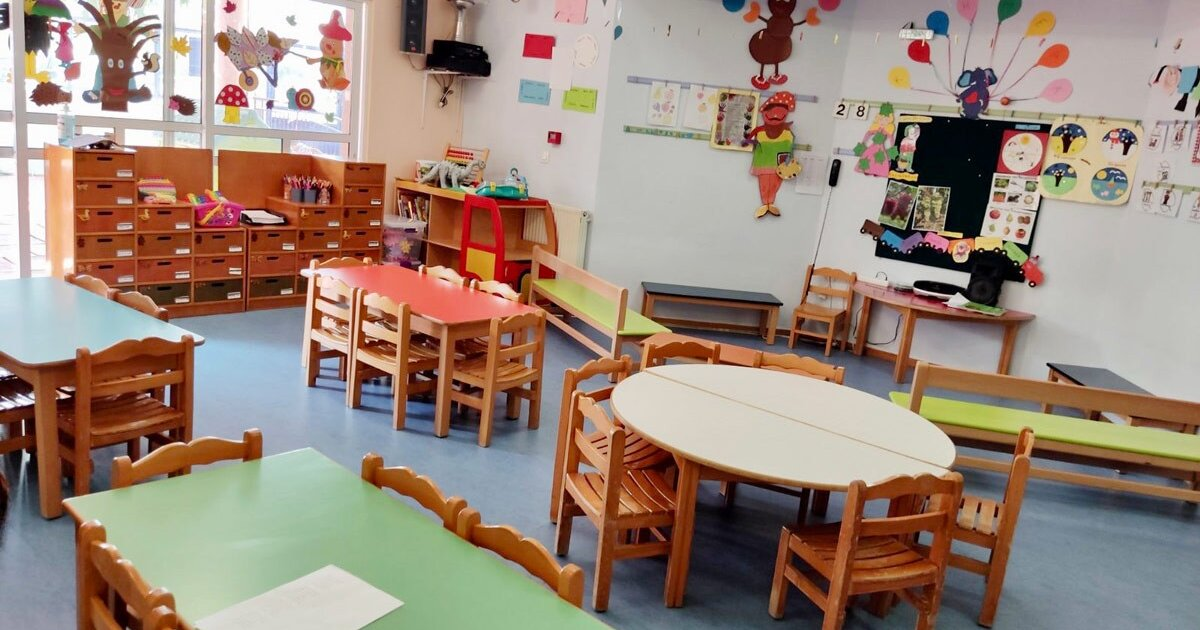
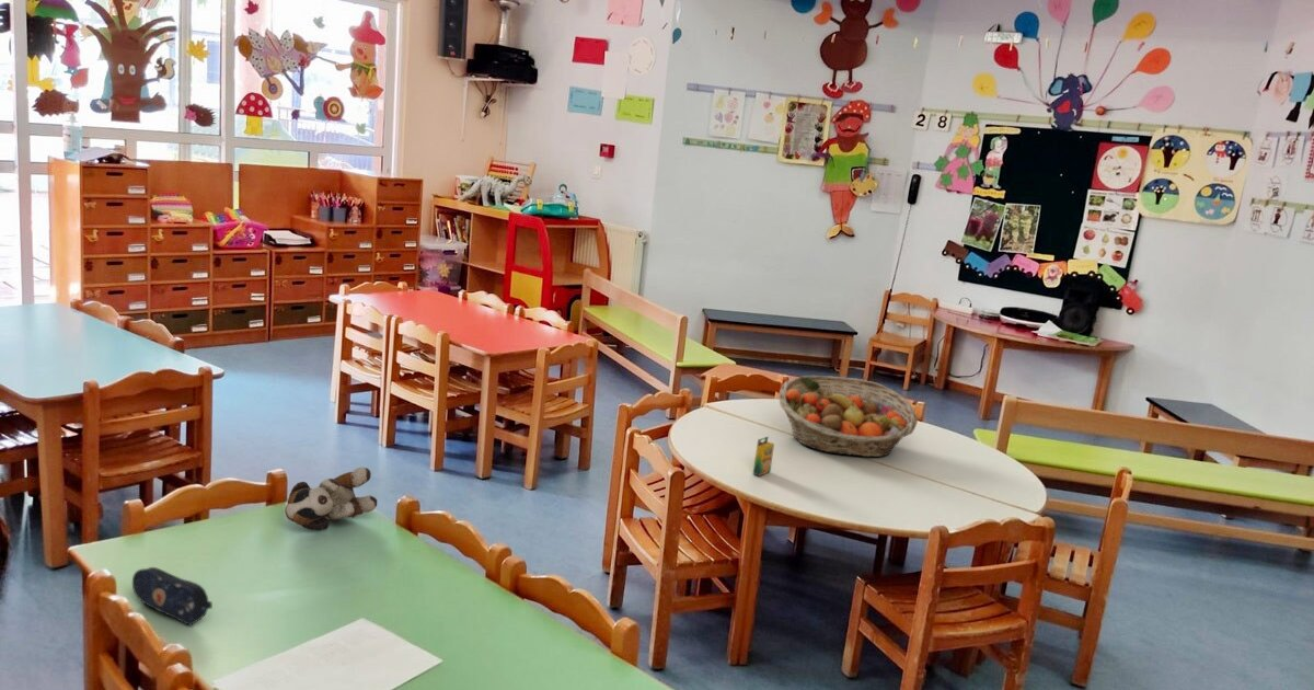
+ stuffed animal [284,467,378,531]
+ pencil case [131,566,214,626]
+ crayon box [752,435,775,478]
+ fruit basket [777,375,919,458]
